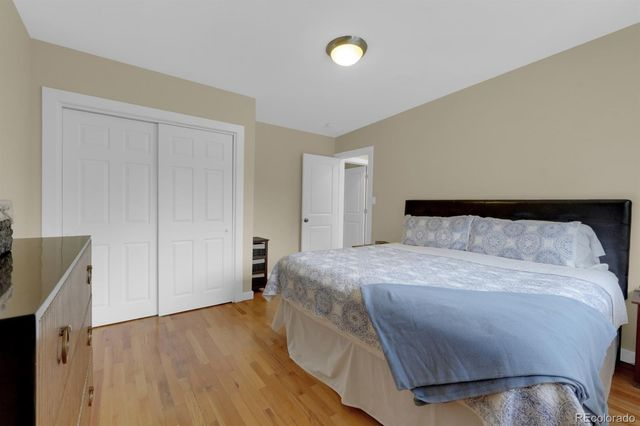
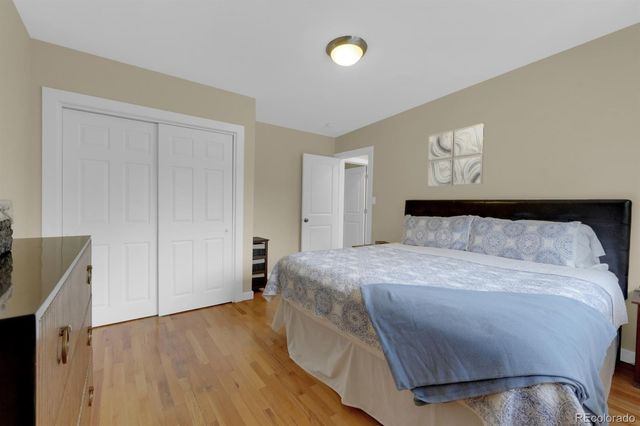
+ wall art [426,123,485,188]
